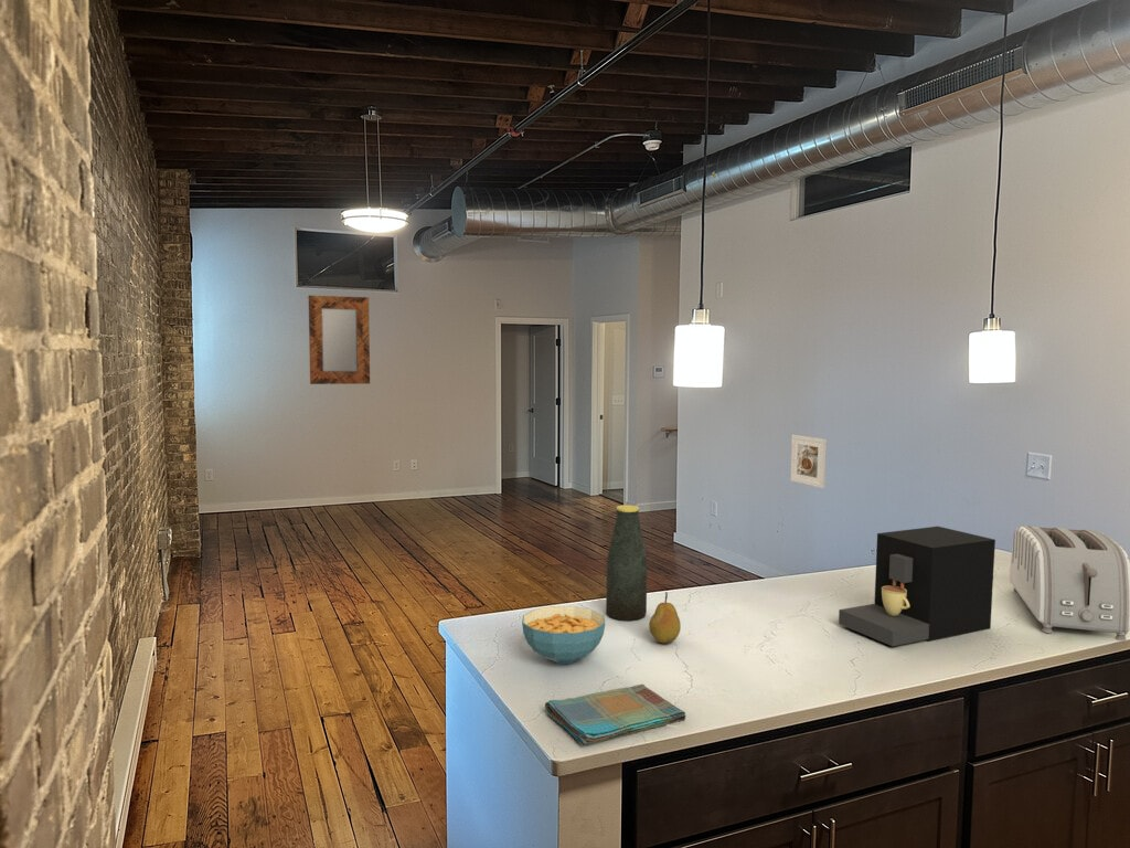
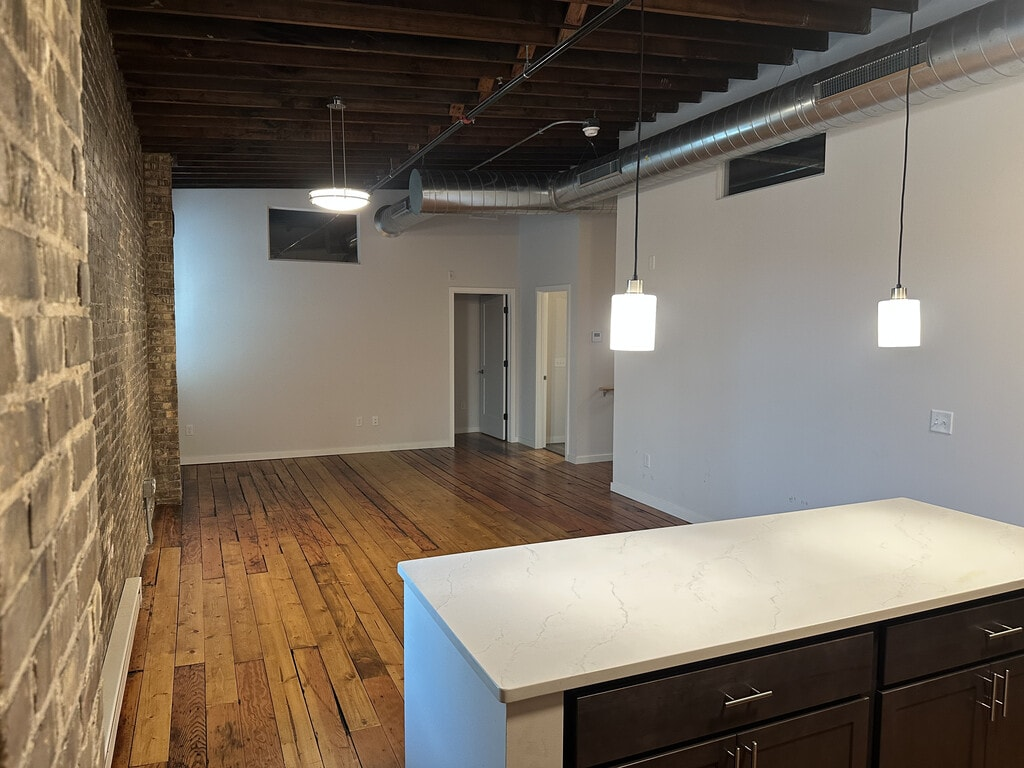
- fruit [648,591,682,645]
- bottle [605,505,648,622]
- coffee maker [838,526,996,647]
- cereal bowl [521,605,606,665]
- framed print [789,434,828,489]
- dish towel [544,683,686,746]
- home mirror [308,295,371,385]
- toaster [1009,524,1130,642]
